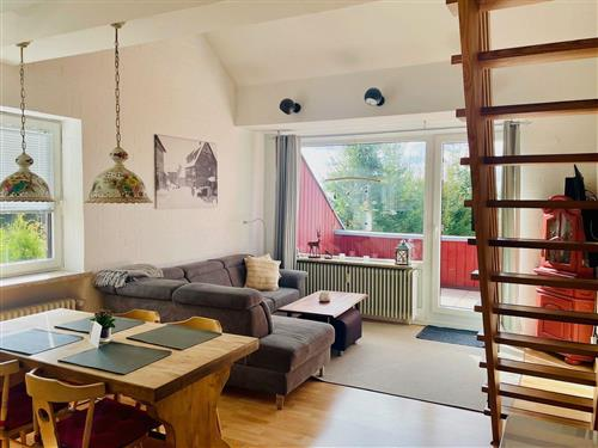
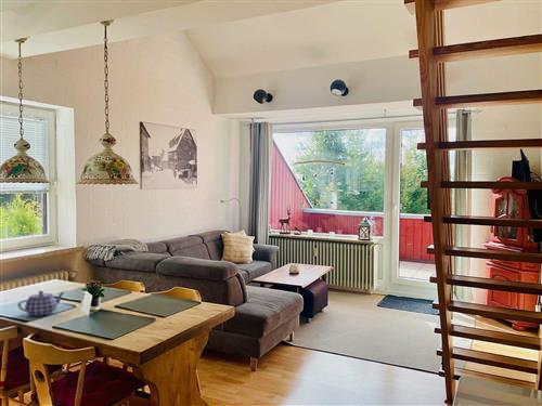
+ teapot [16,290,66,317]
